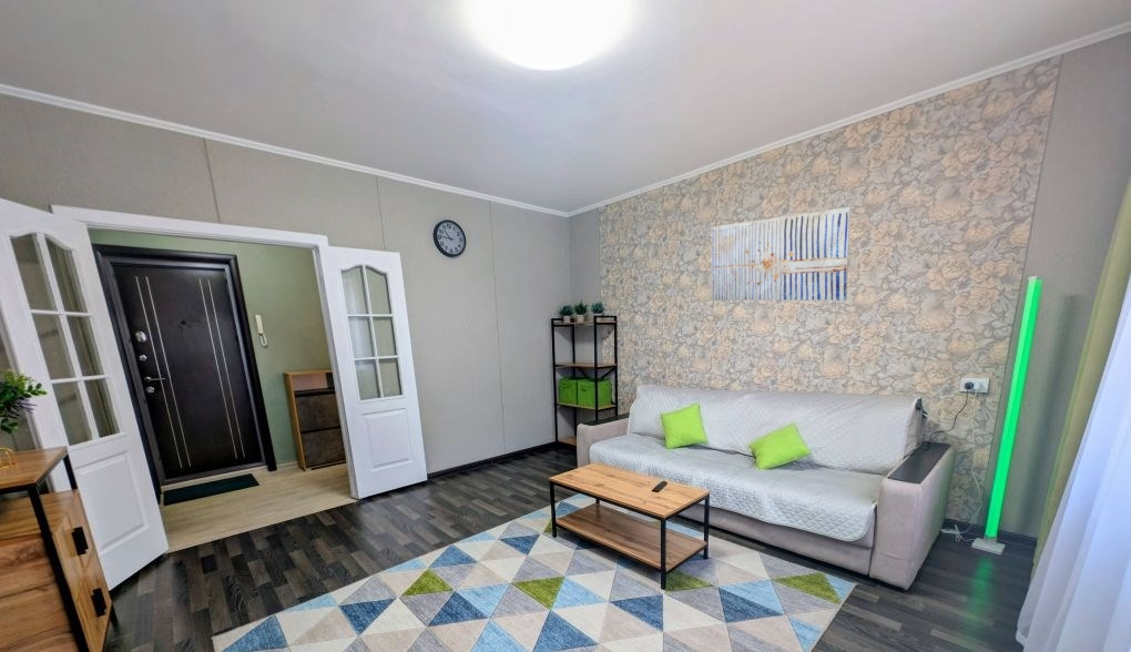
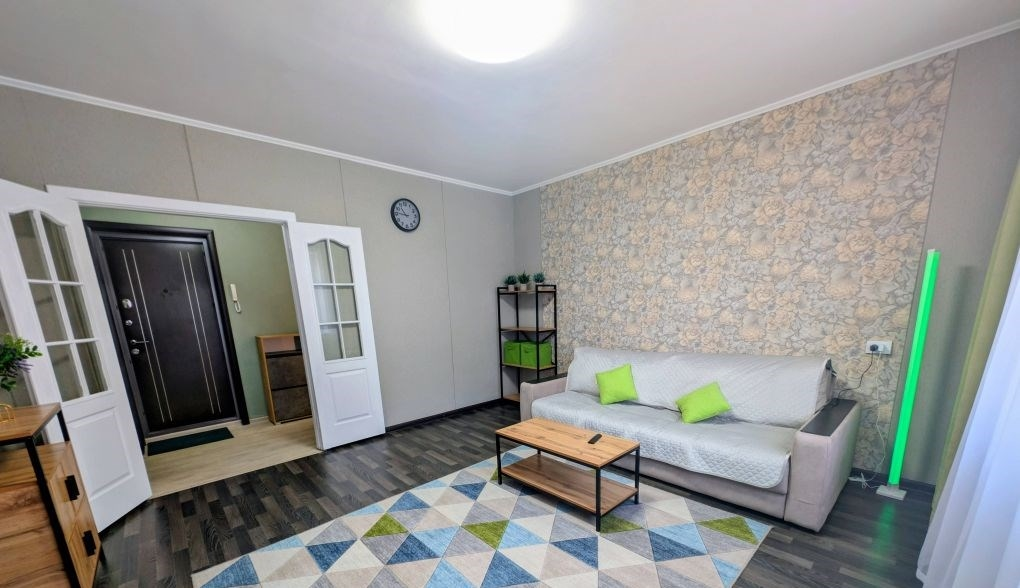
- wall art [711,206,852,302]
